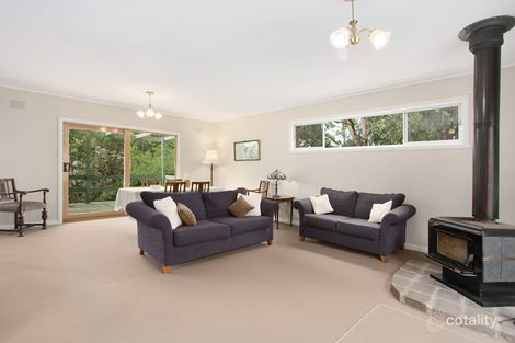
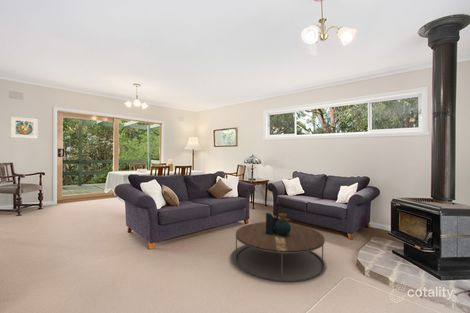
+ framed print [10,116,39,140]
+ coffee table [235,212,326,283]
